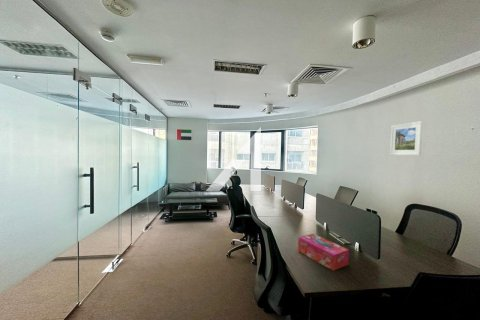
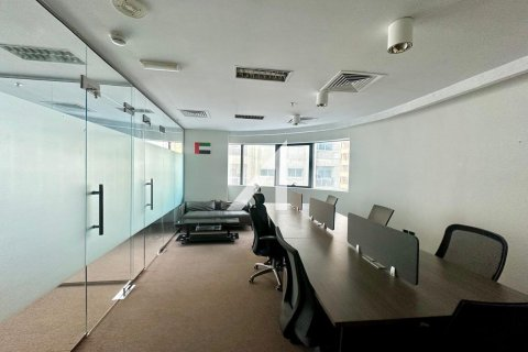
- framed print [389,120,424,156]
- tissue box [297,233,350,271]
